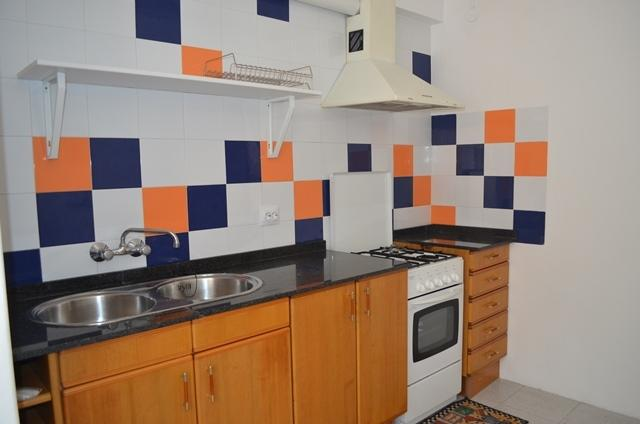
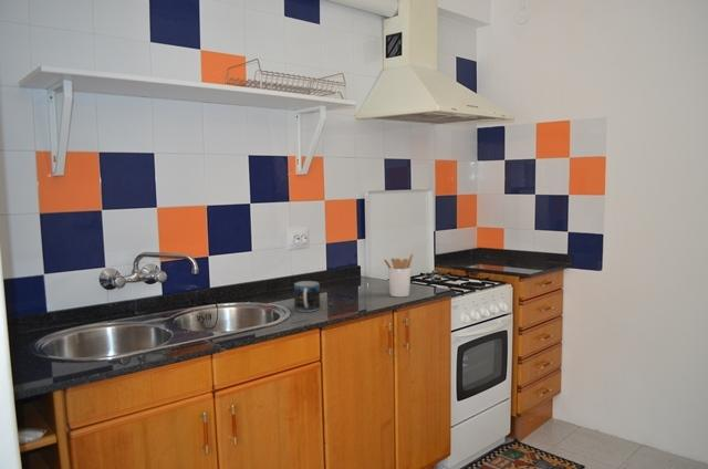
+ utensil holder [383,252,414,298]
+ mug [293,280,321,313]
